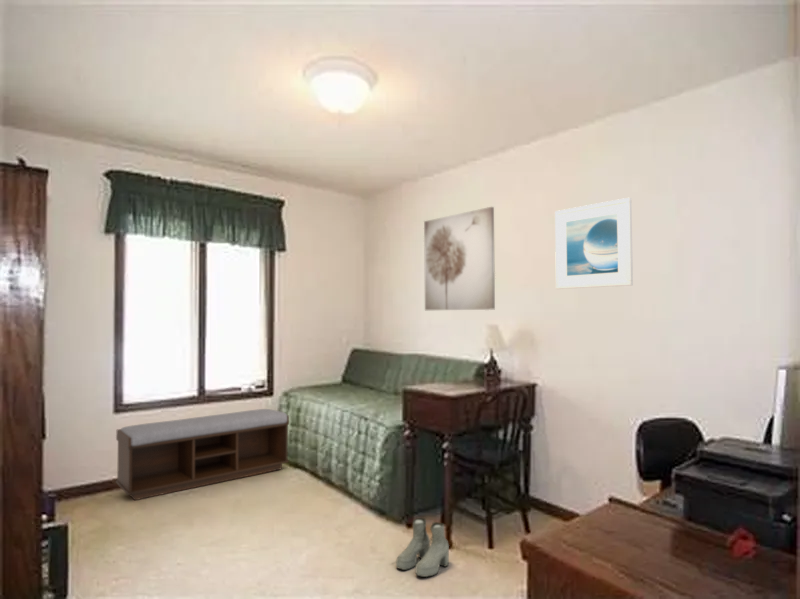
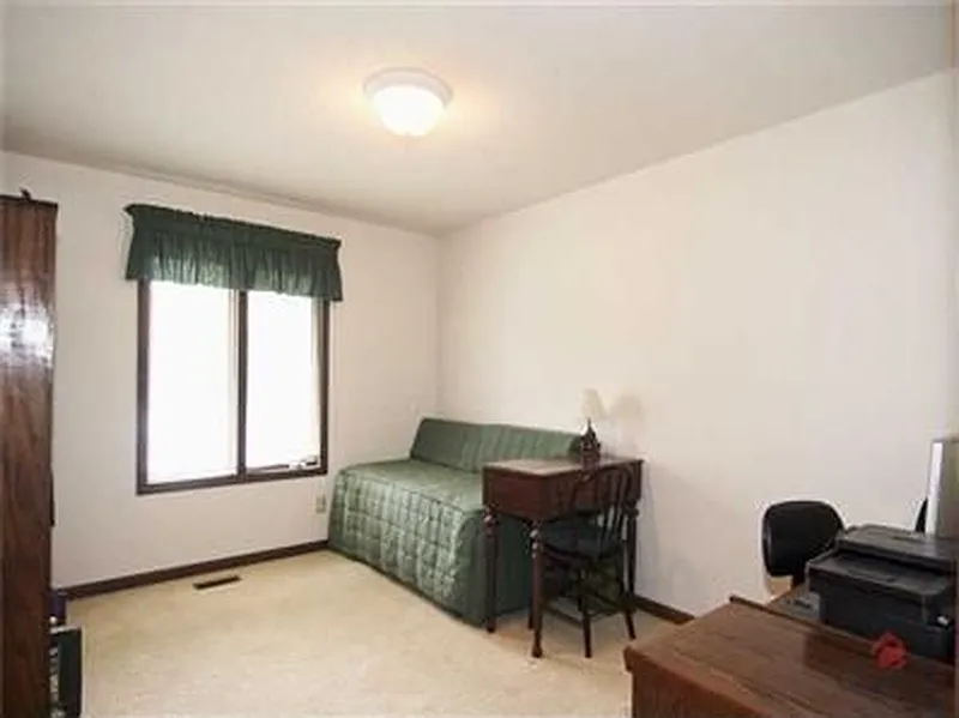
- bench [115,408,290,501]
- boots [395,517,450,578]
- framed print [554,197,634,290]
- wall art [423,206,496,311]
